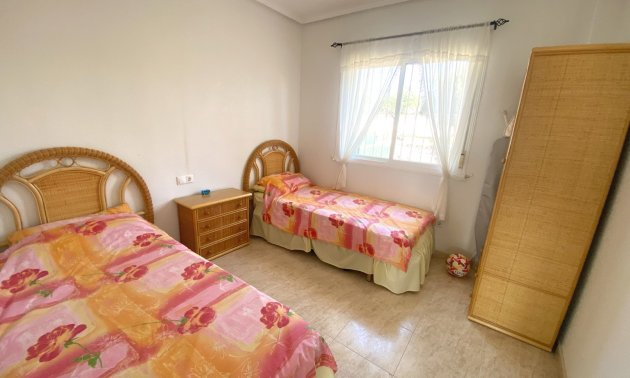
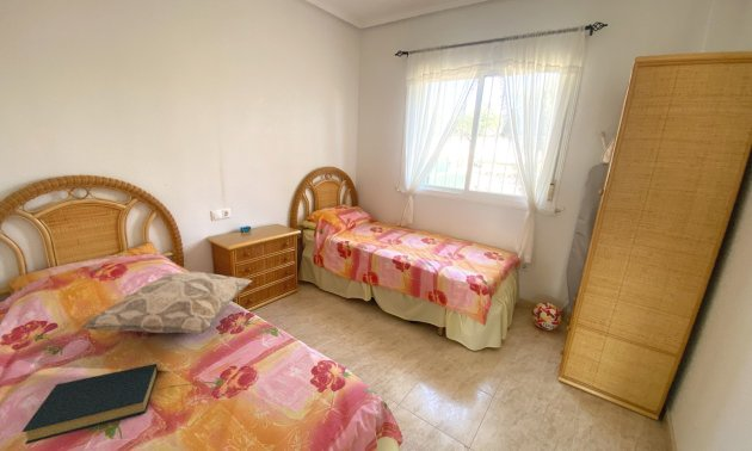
+ hardback book [21,363,159,445]
+ decorative pillow [79,271,254,334]
